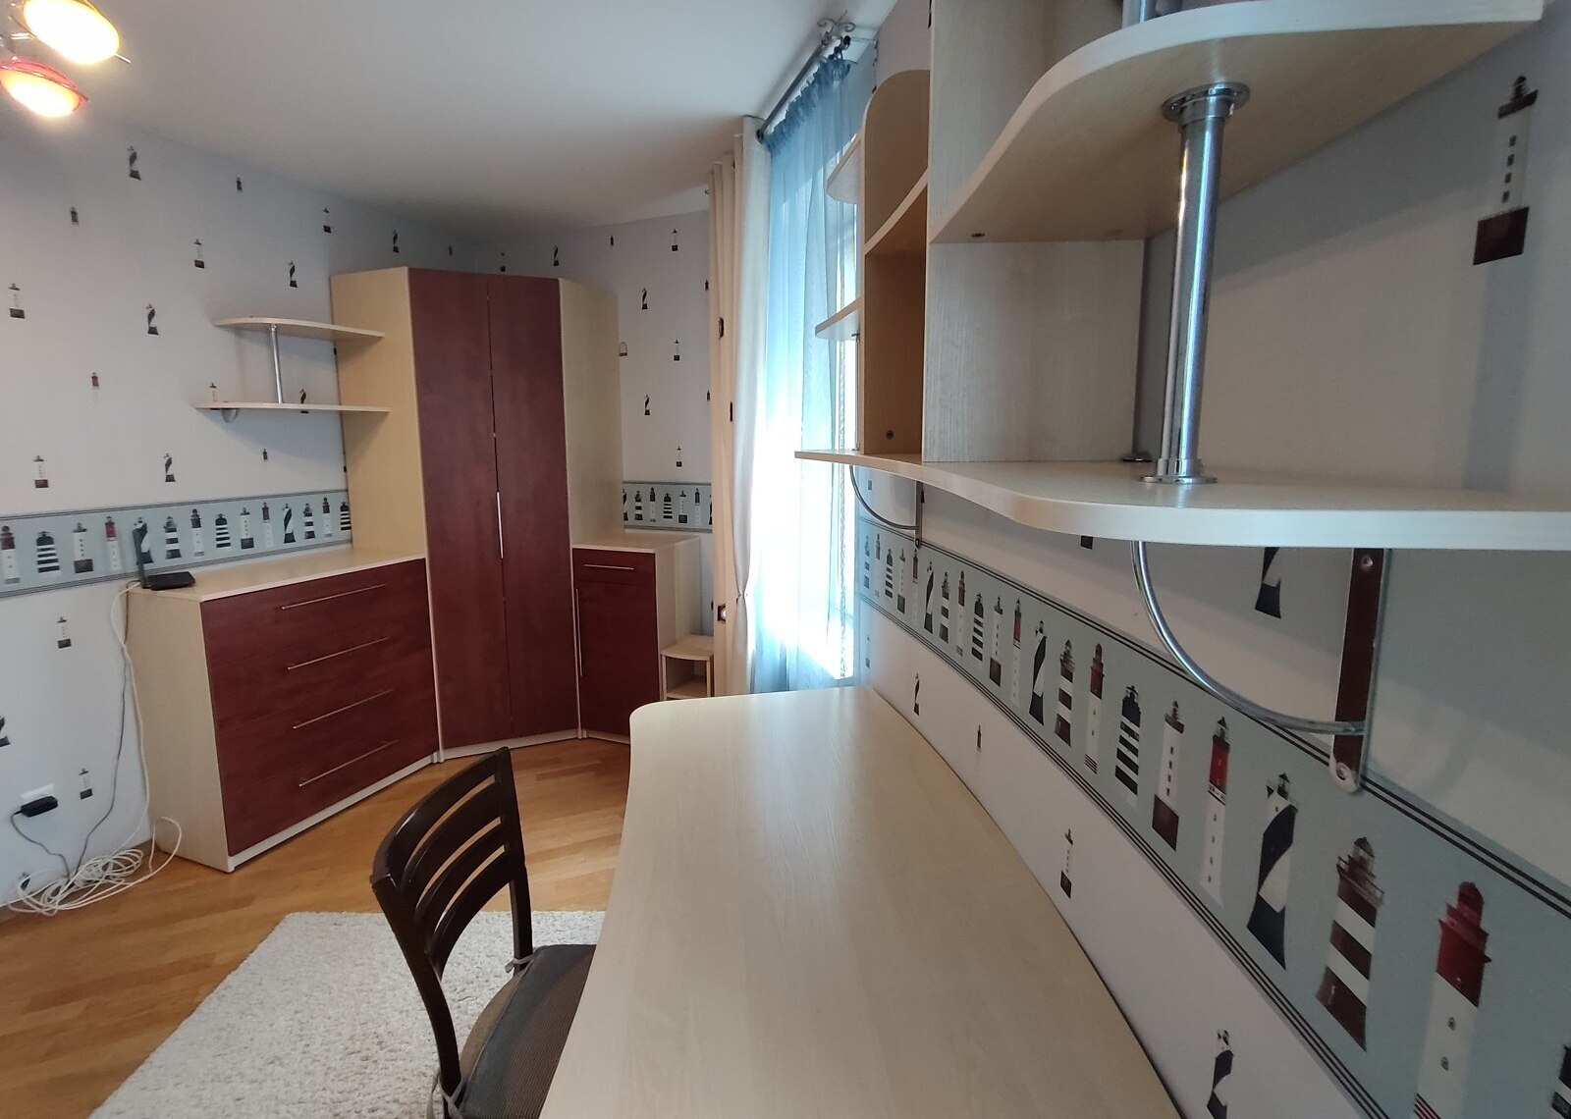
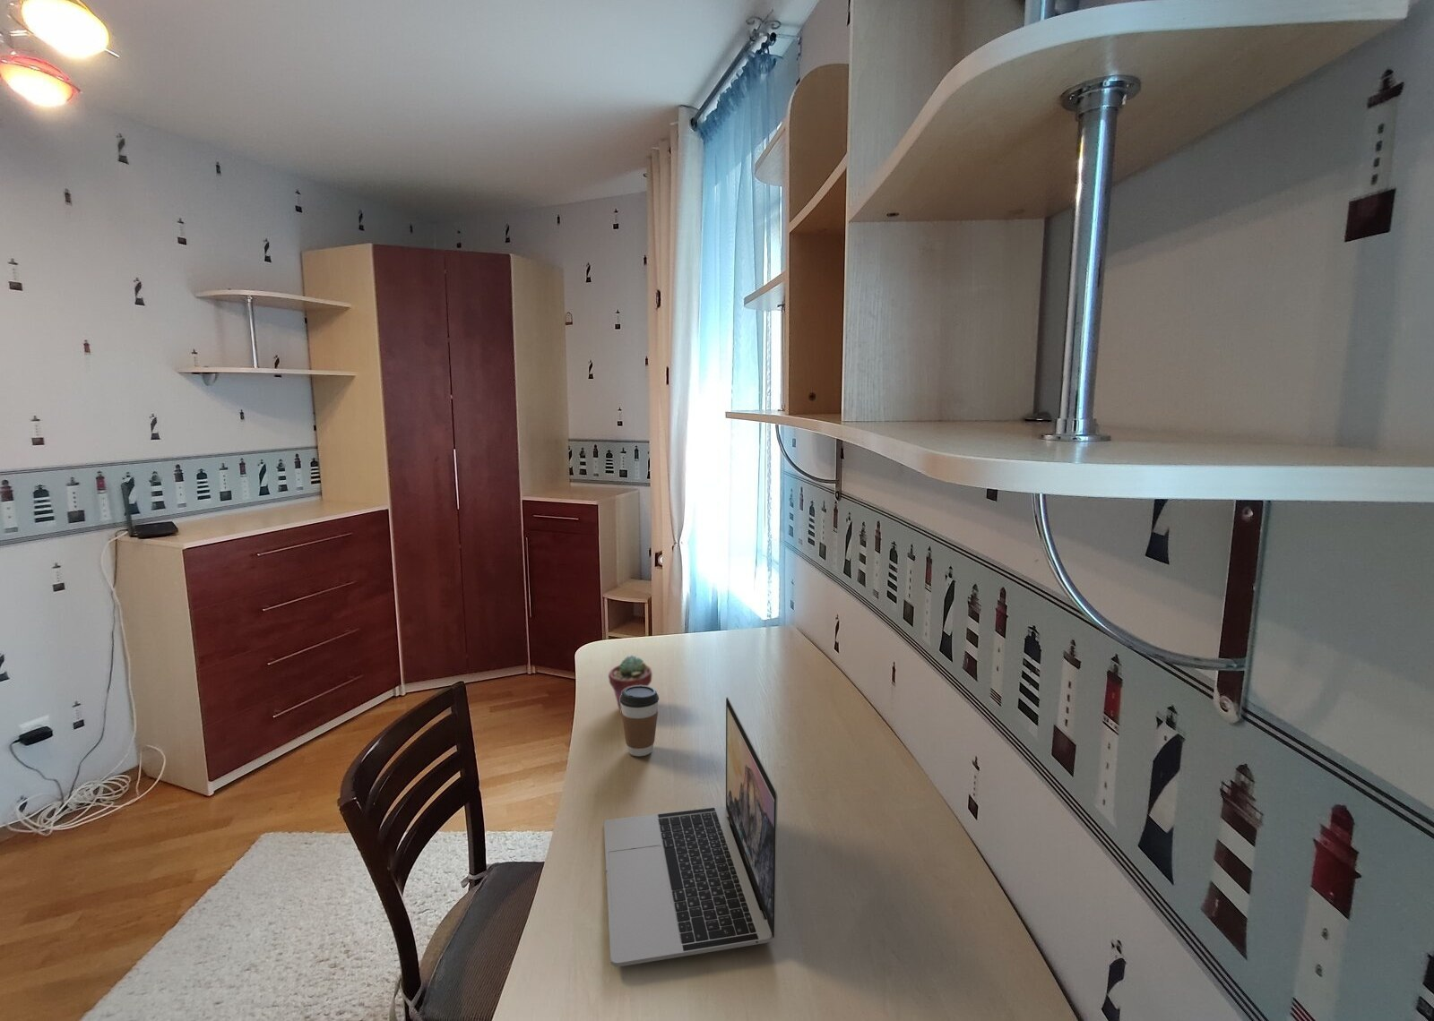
+ coffee cup [620,685,660,757]
+ laptop [604,696,778,967]
+ potted succulent [608,654,653,714]
